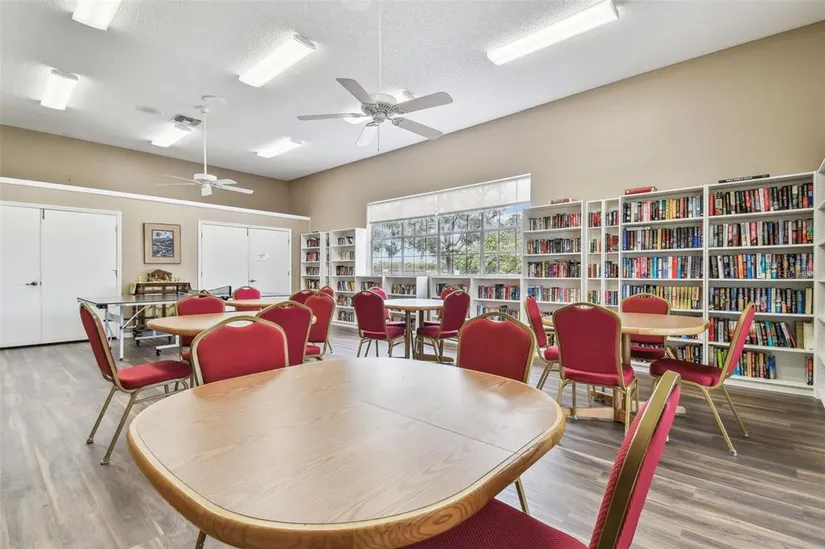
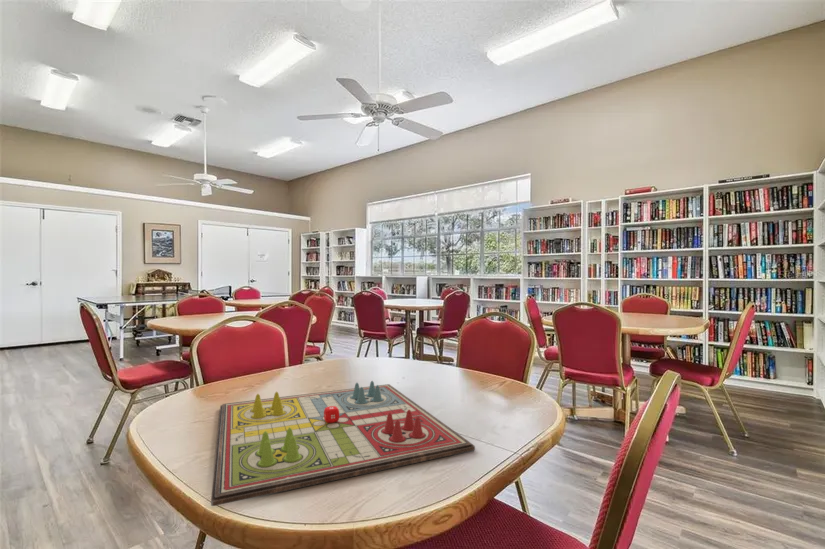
+ gameboard [210,380,476,507]
